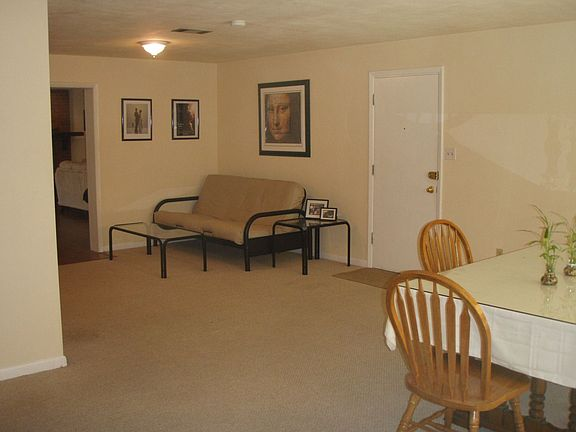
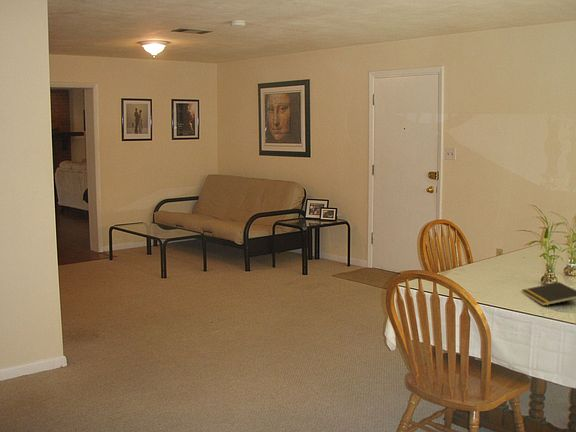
+ notepad [521,281,576,307]
